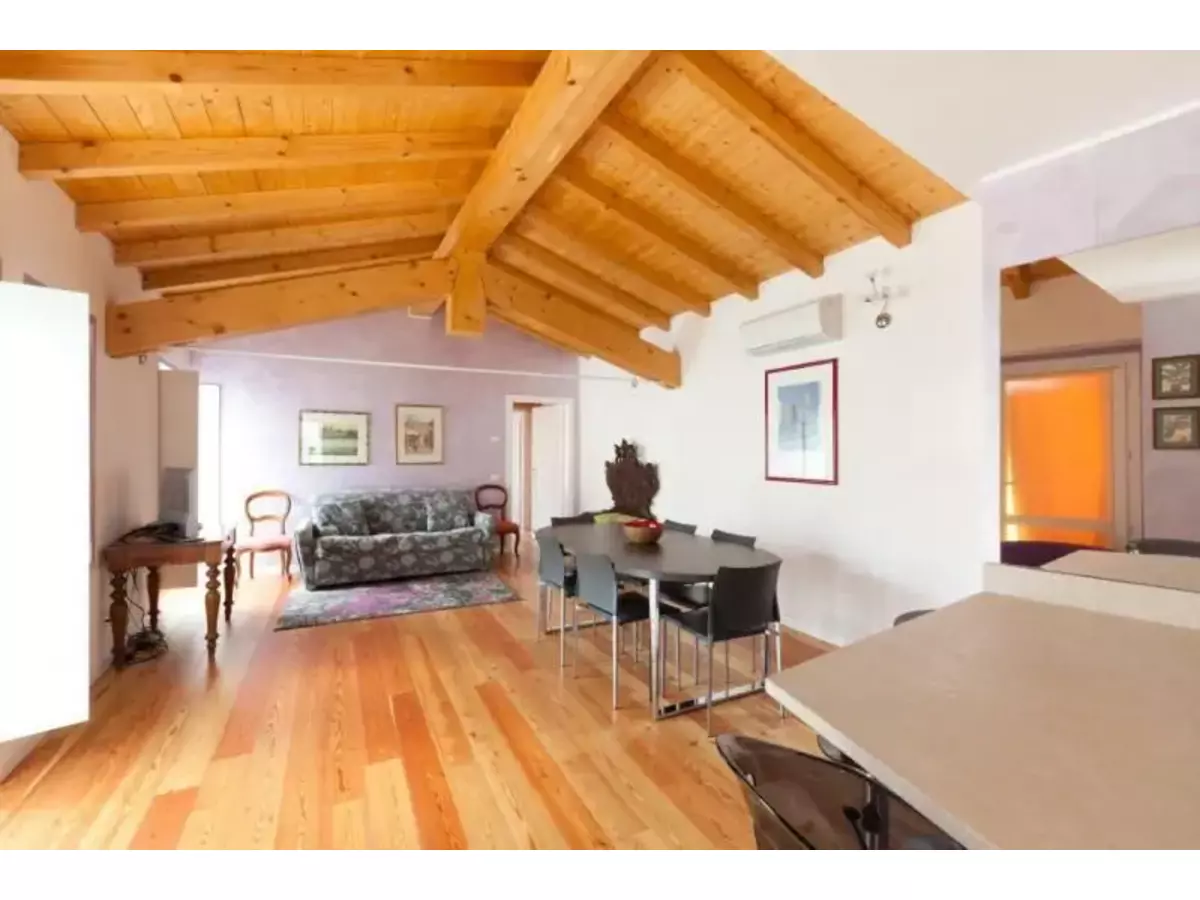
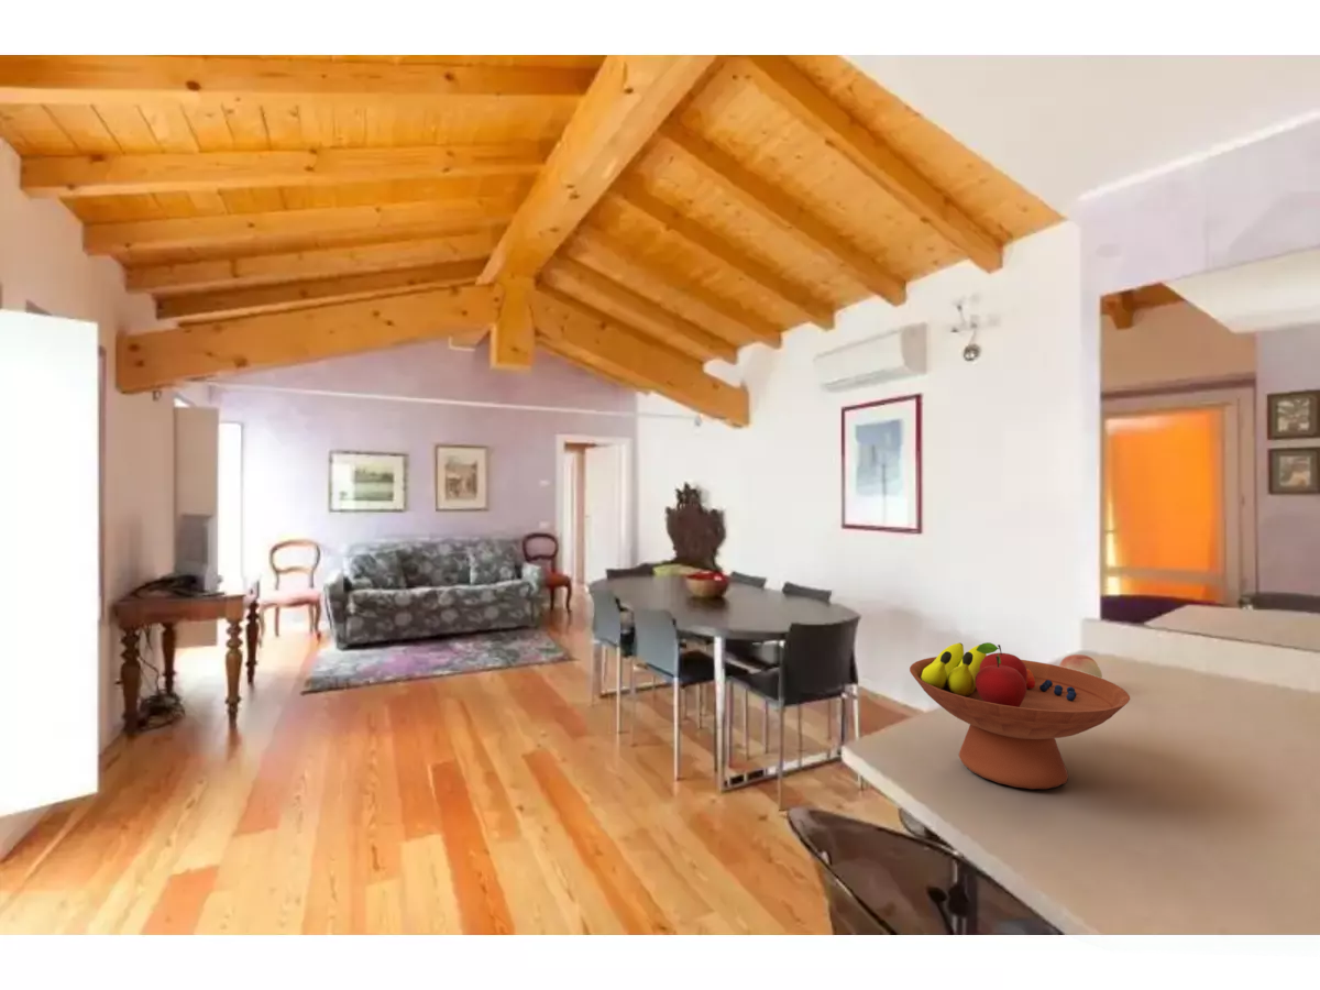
+ fruit [1058,653,1103,679]
+ fruit bowl [909,641,1131,790]
